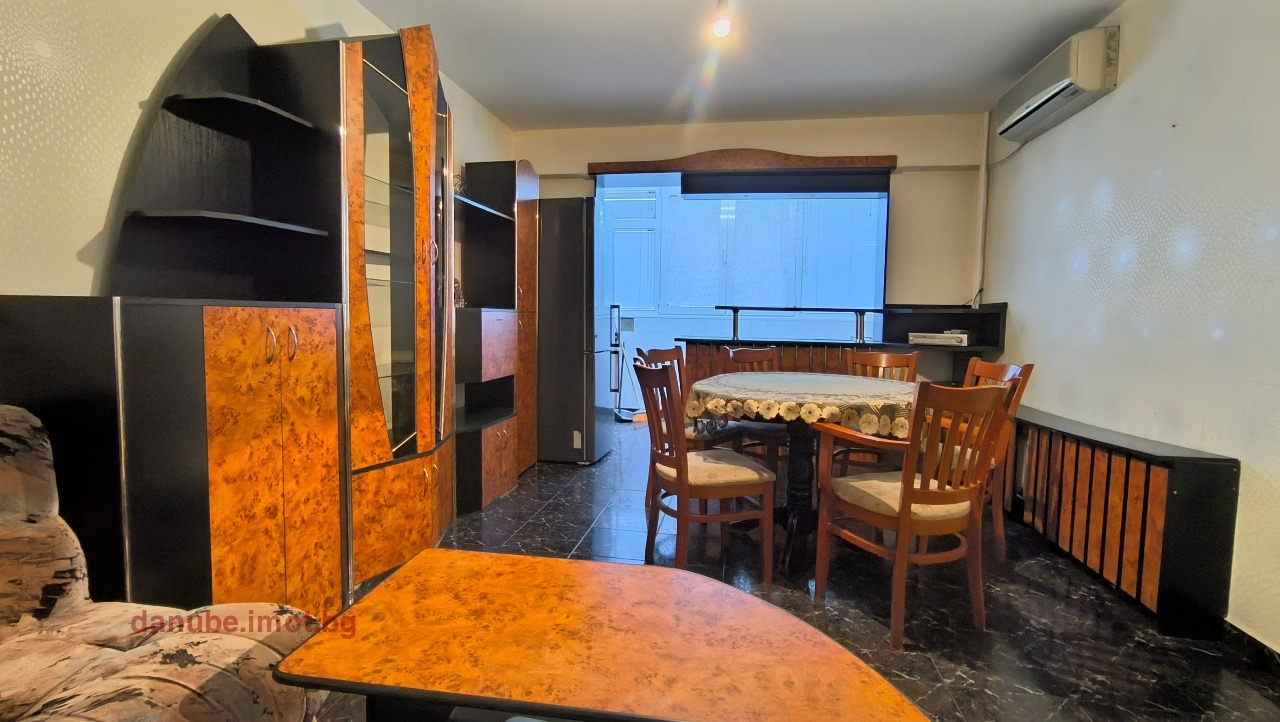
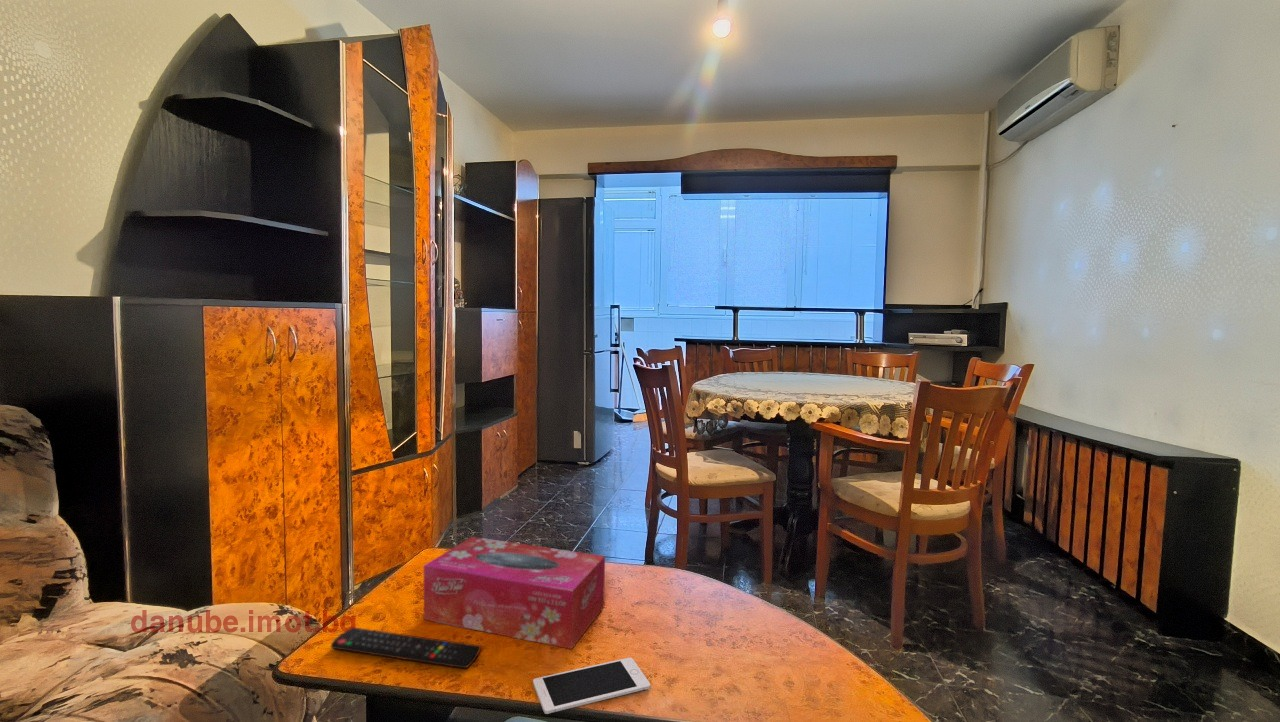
+ remote control [330,626,482,669]
+ tissue box [423,536,606,650]
+ cell phone [532,657,651,715]
